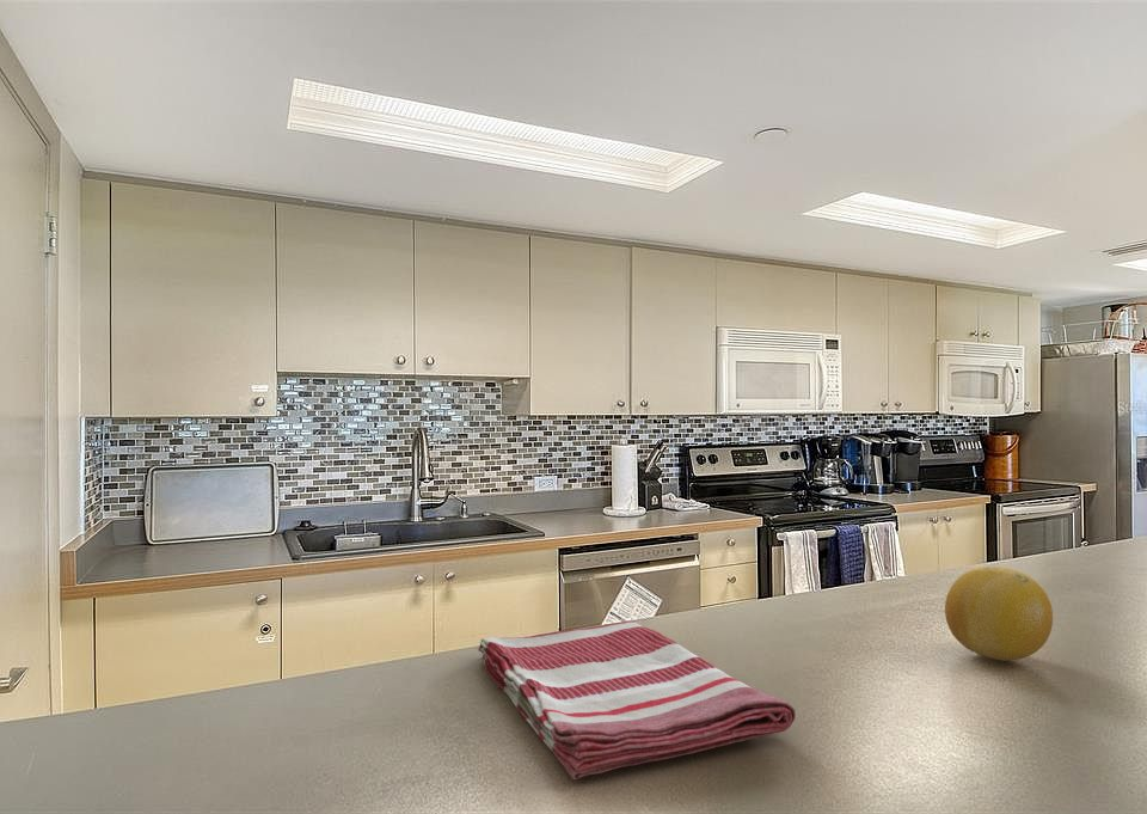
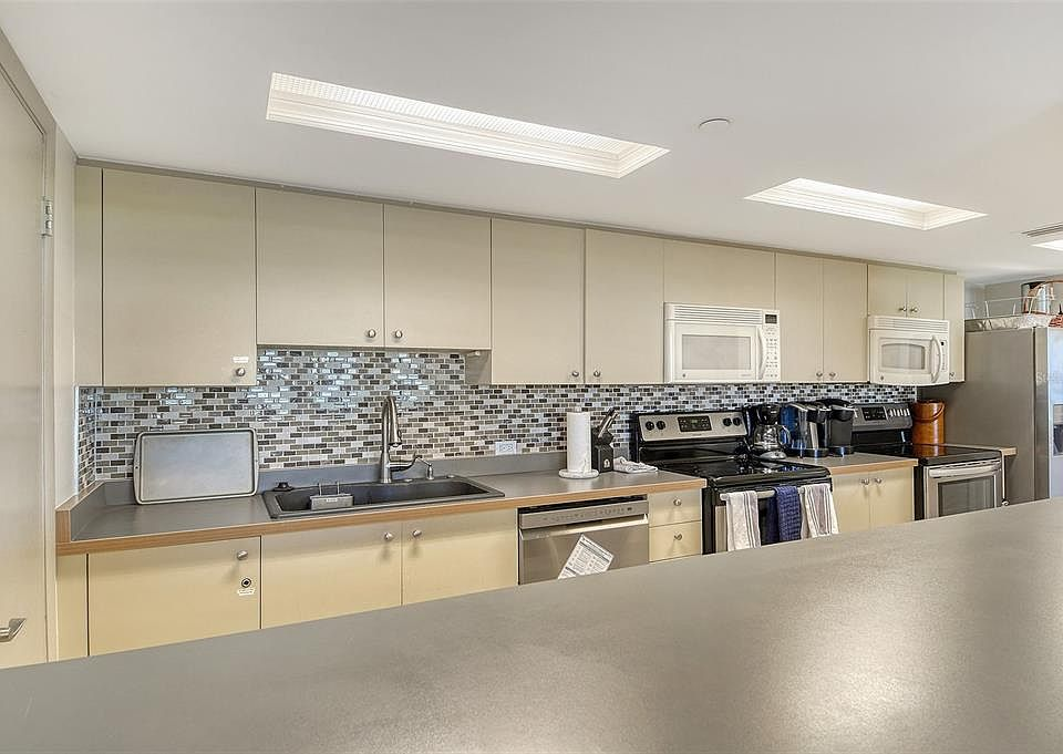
- fruit [944,565,1054,662]
- dish towel [477,620,797,781]
